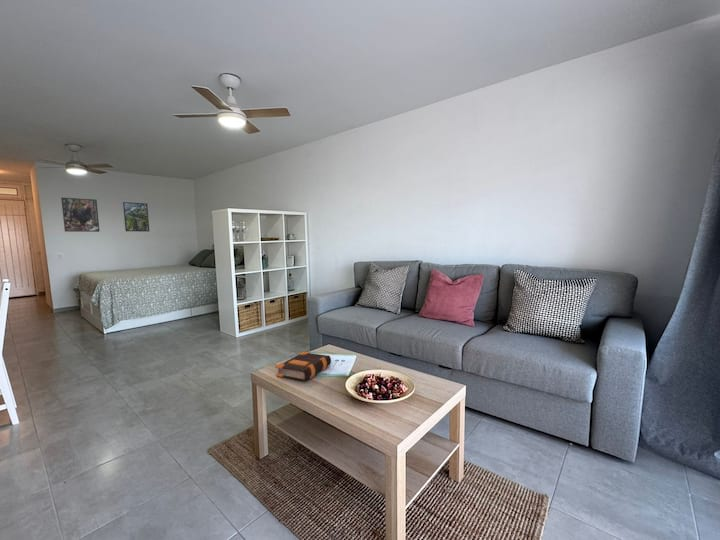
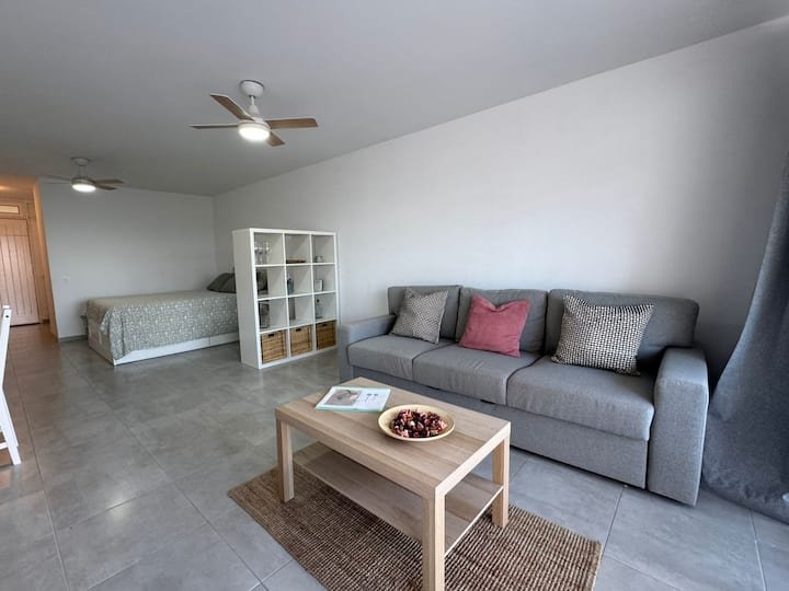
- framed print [60,196,101,233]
- bible [275,350,332,382]
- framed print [122,201,150,232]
